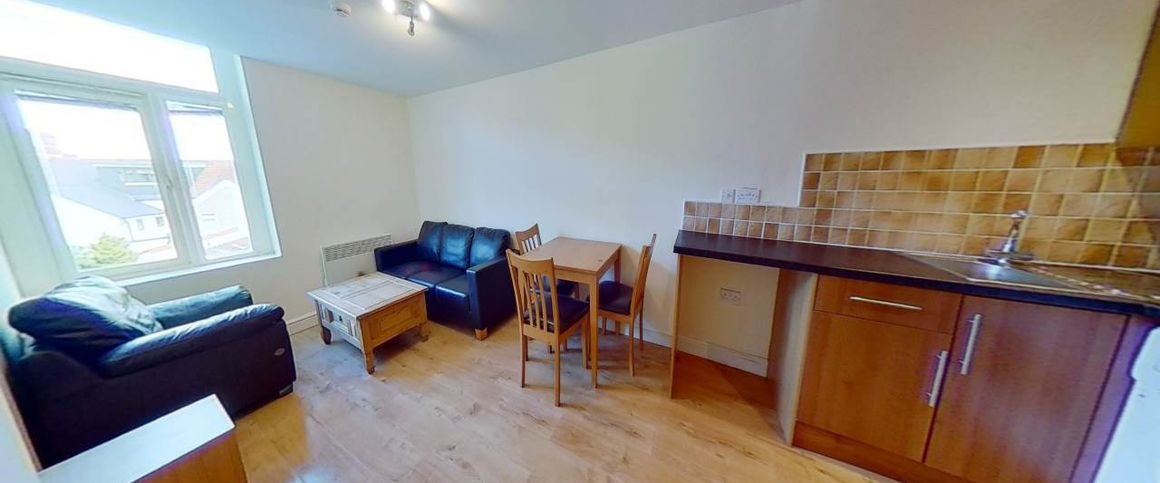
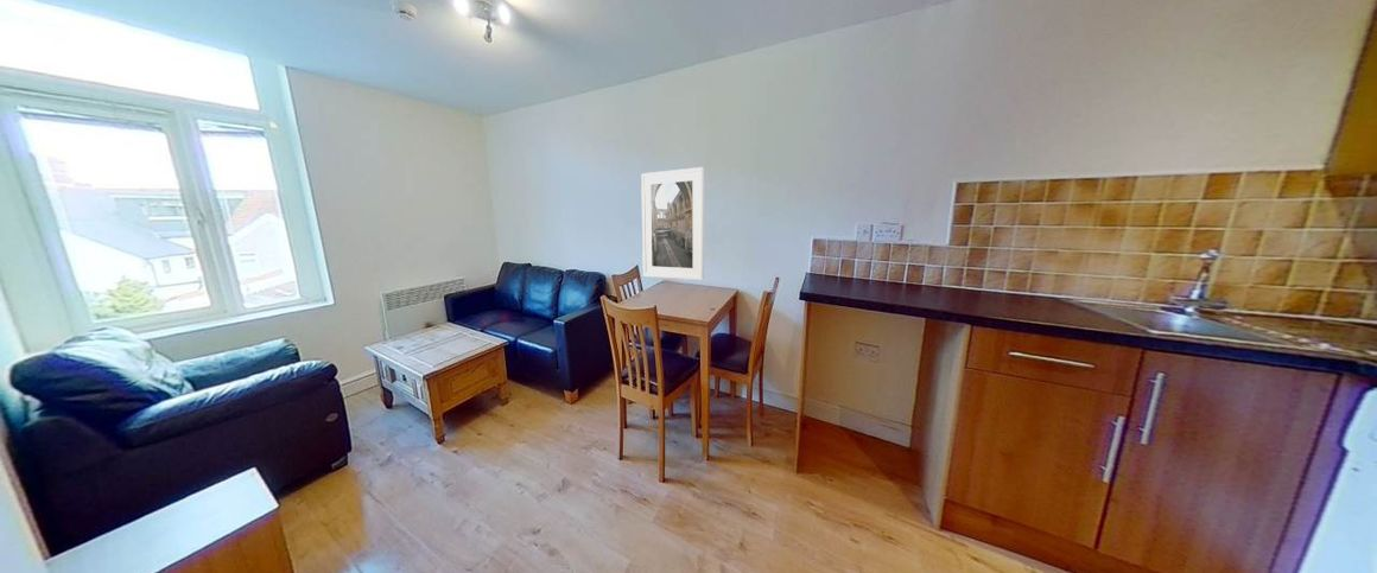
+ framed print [640,166,705,281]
